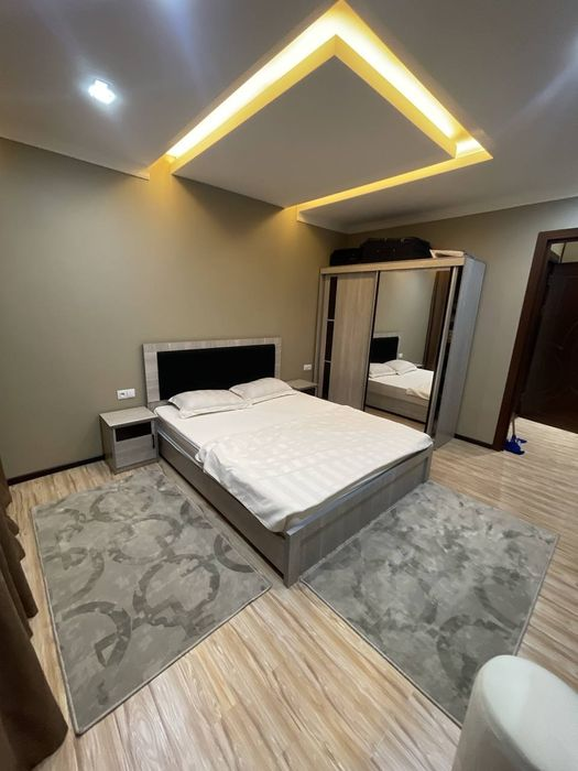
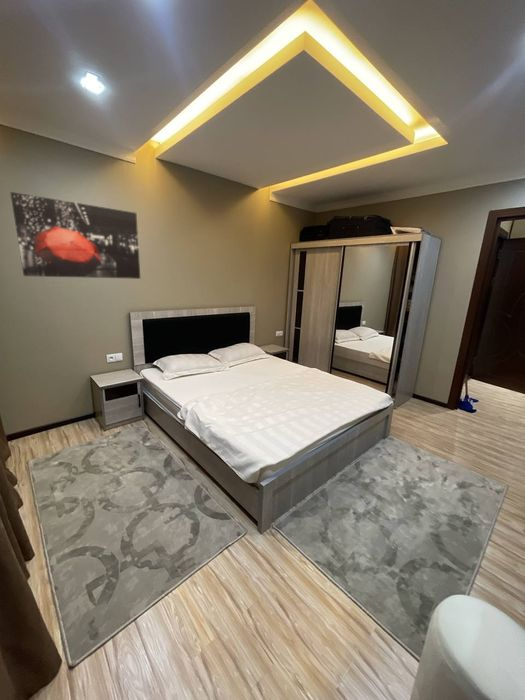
+ wall art [10,191,141,280]
